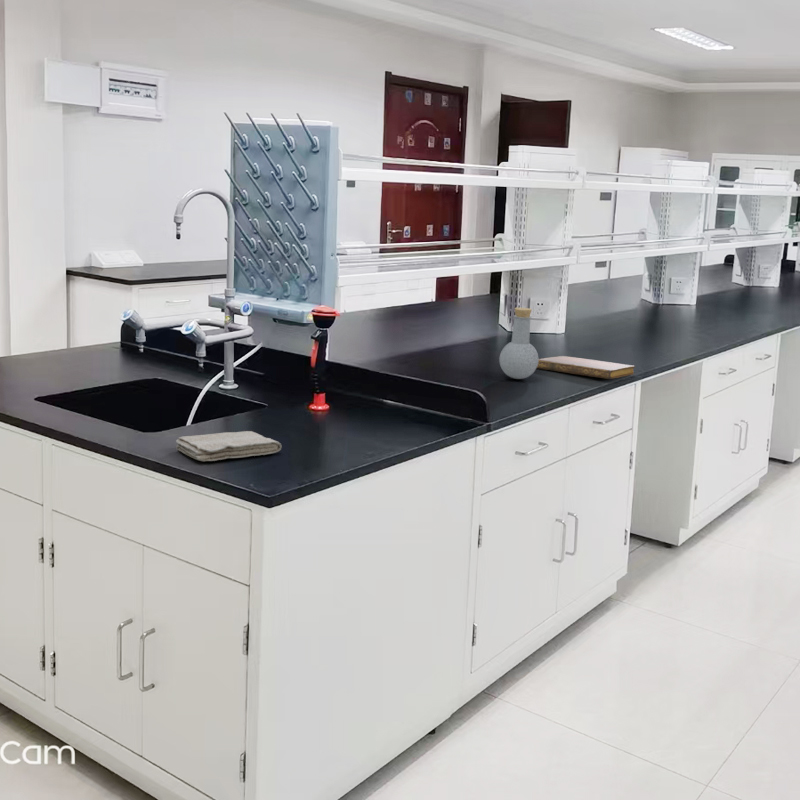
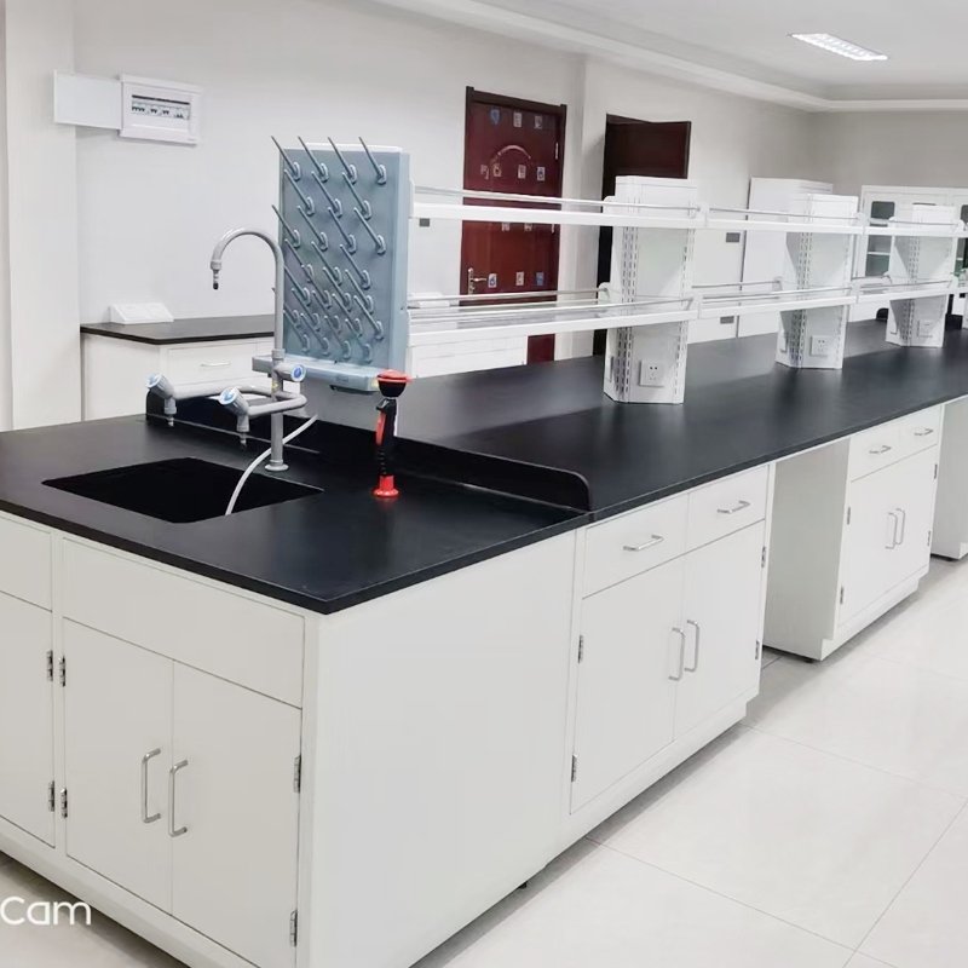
- flask [498,307,539,380]
- notebook [536,355,636,380]
- washcloth [175,430,283,462]
